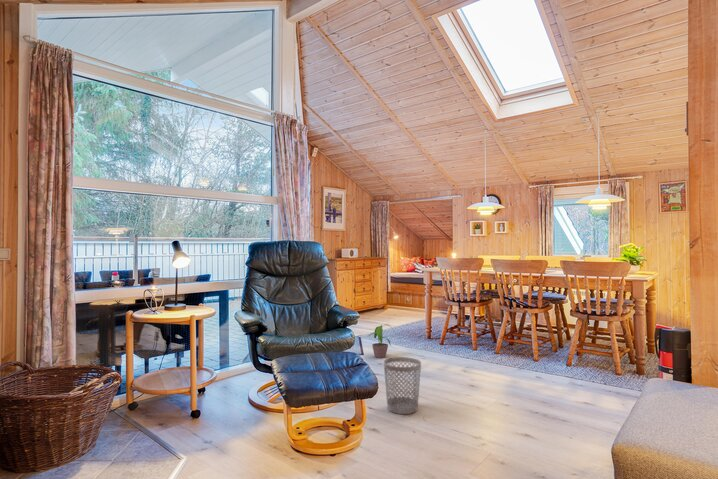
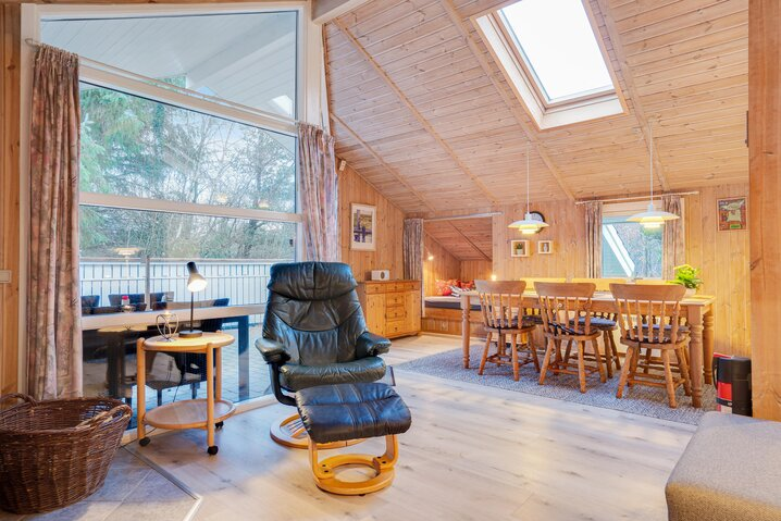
- wastebasket [383,356,422,415]
- potted plant [369,323,397,359]
